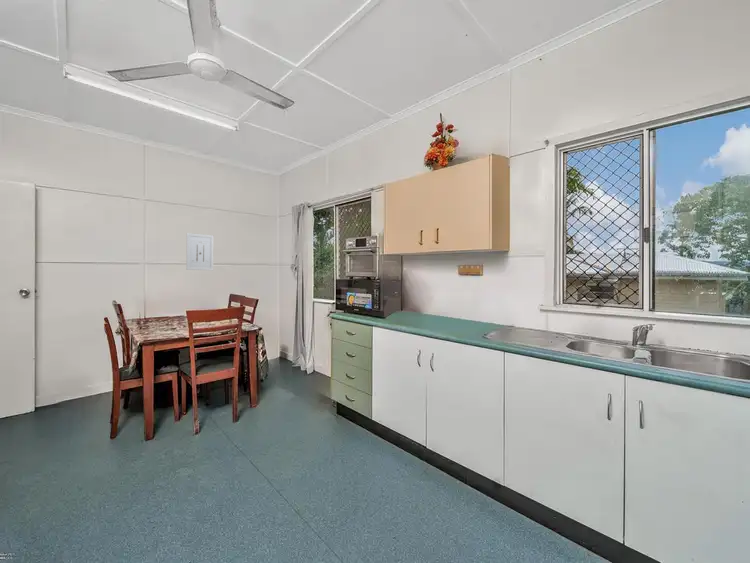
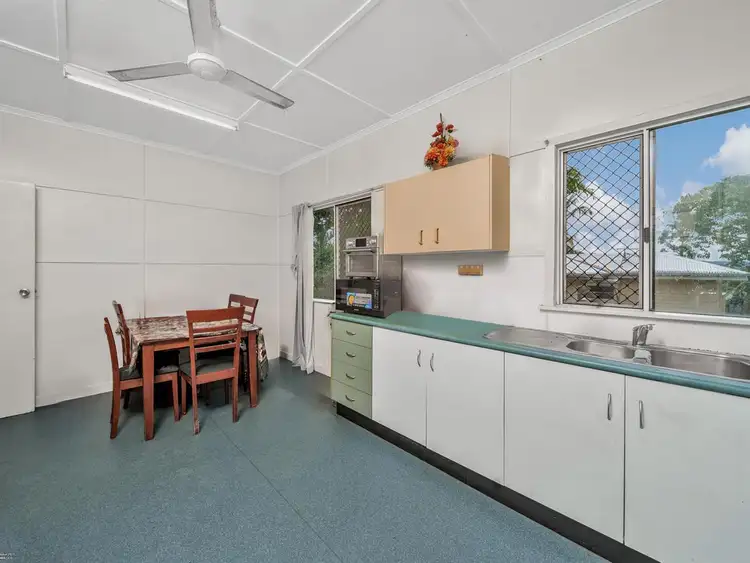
- wall art [186,232,215,271]
